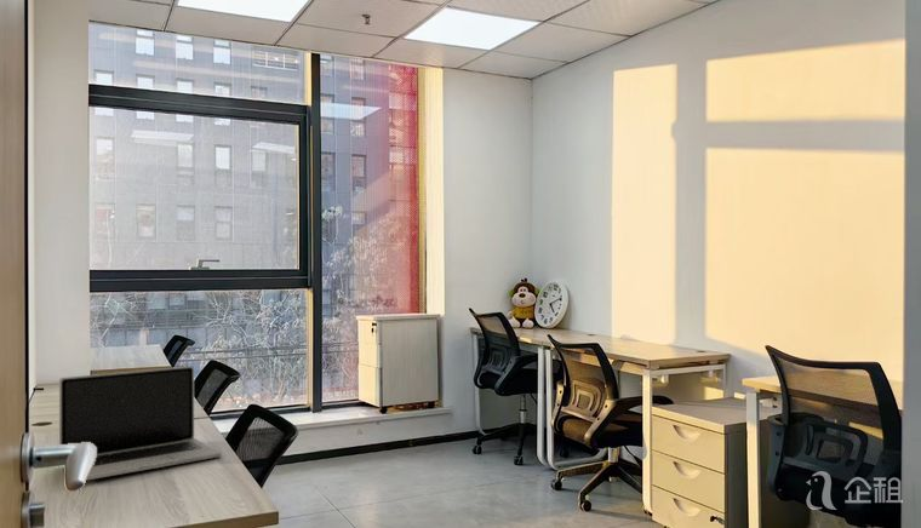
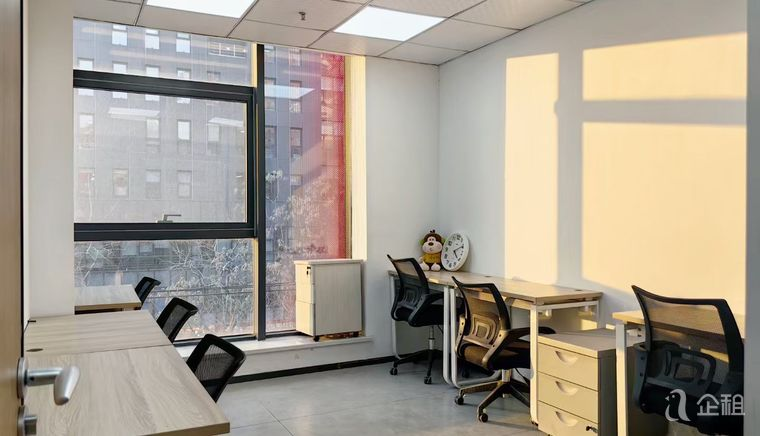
- laptop [58,365,223,481]
